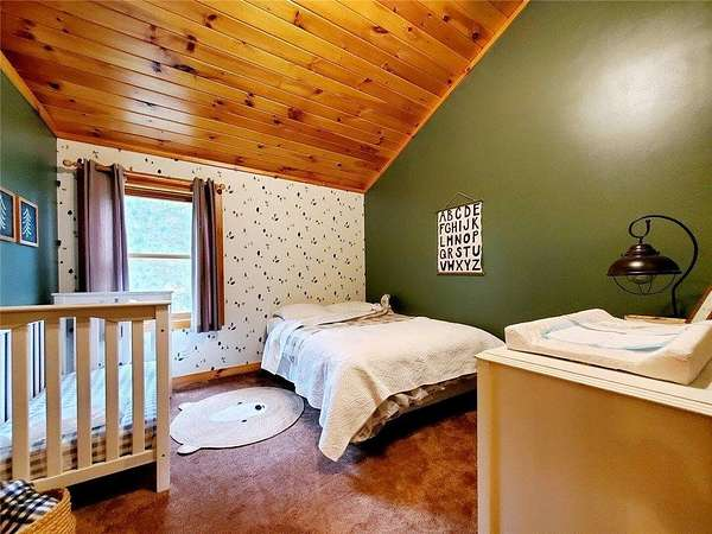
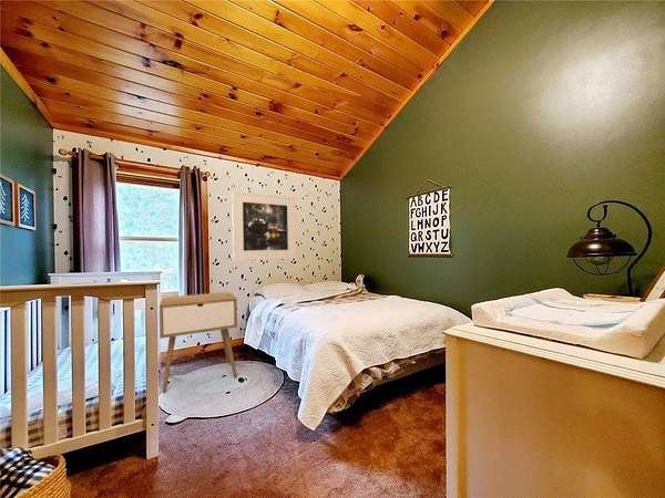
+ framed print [231,190,297,262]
+ nightstand [158,291,238,394]
